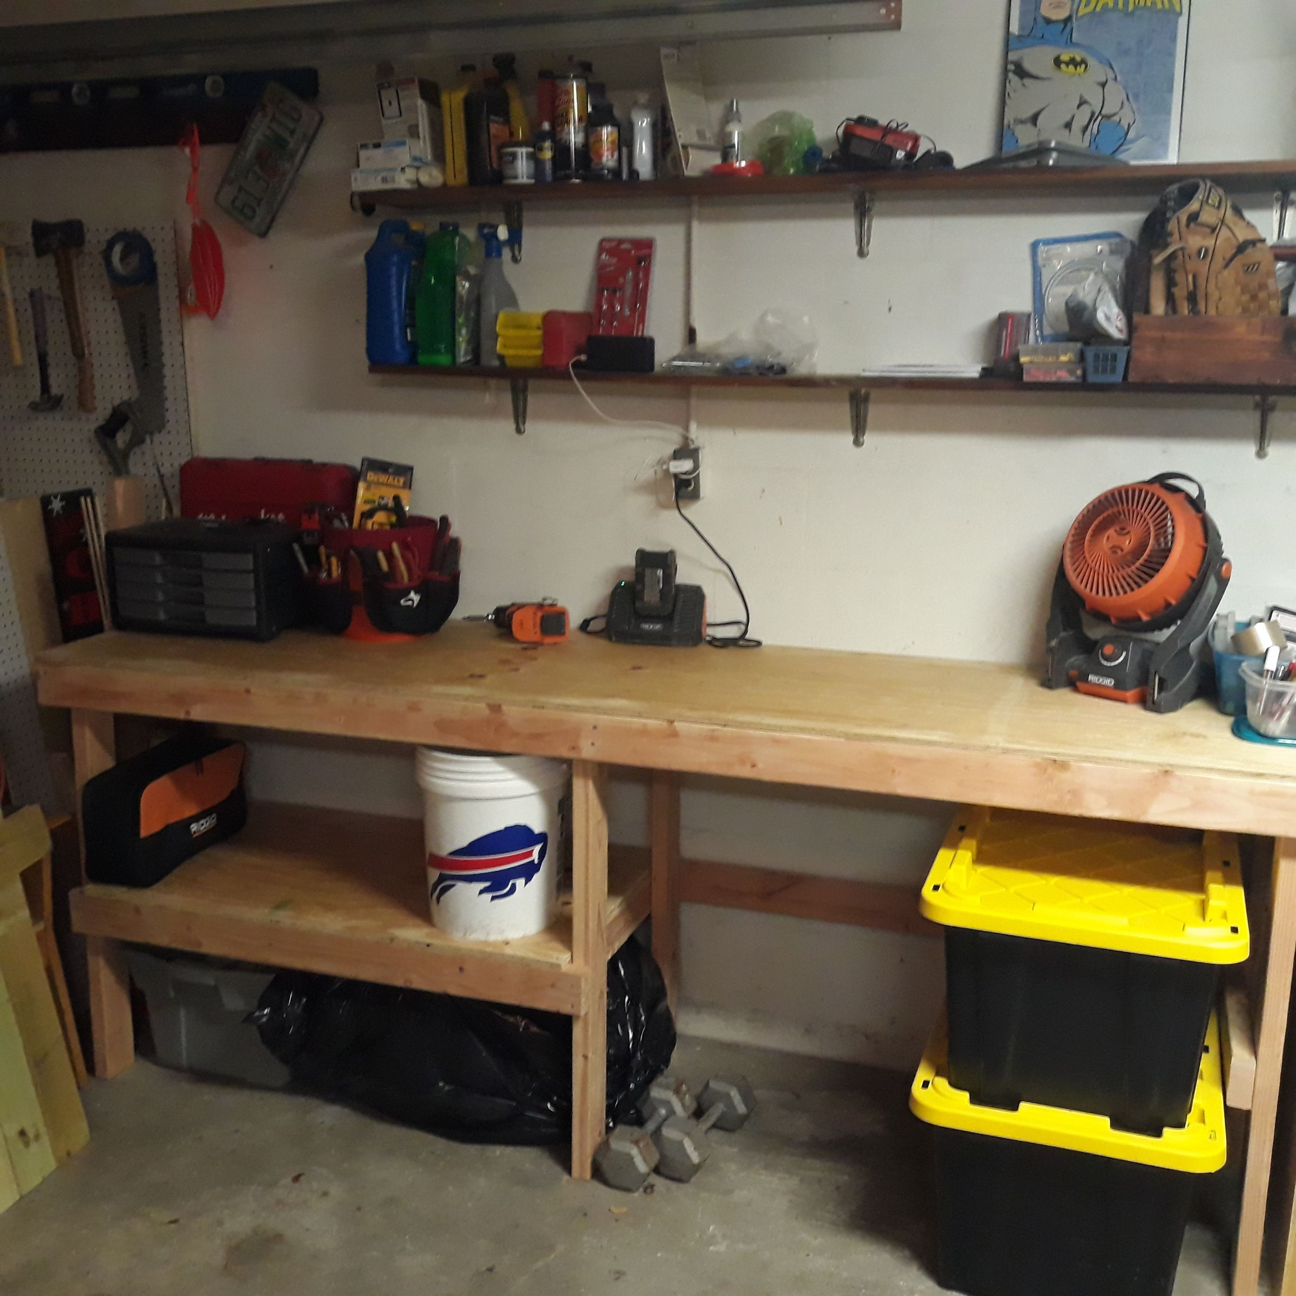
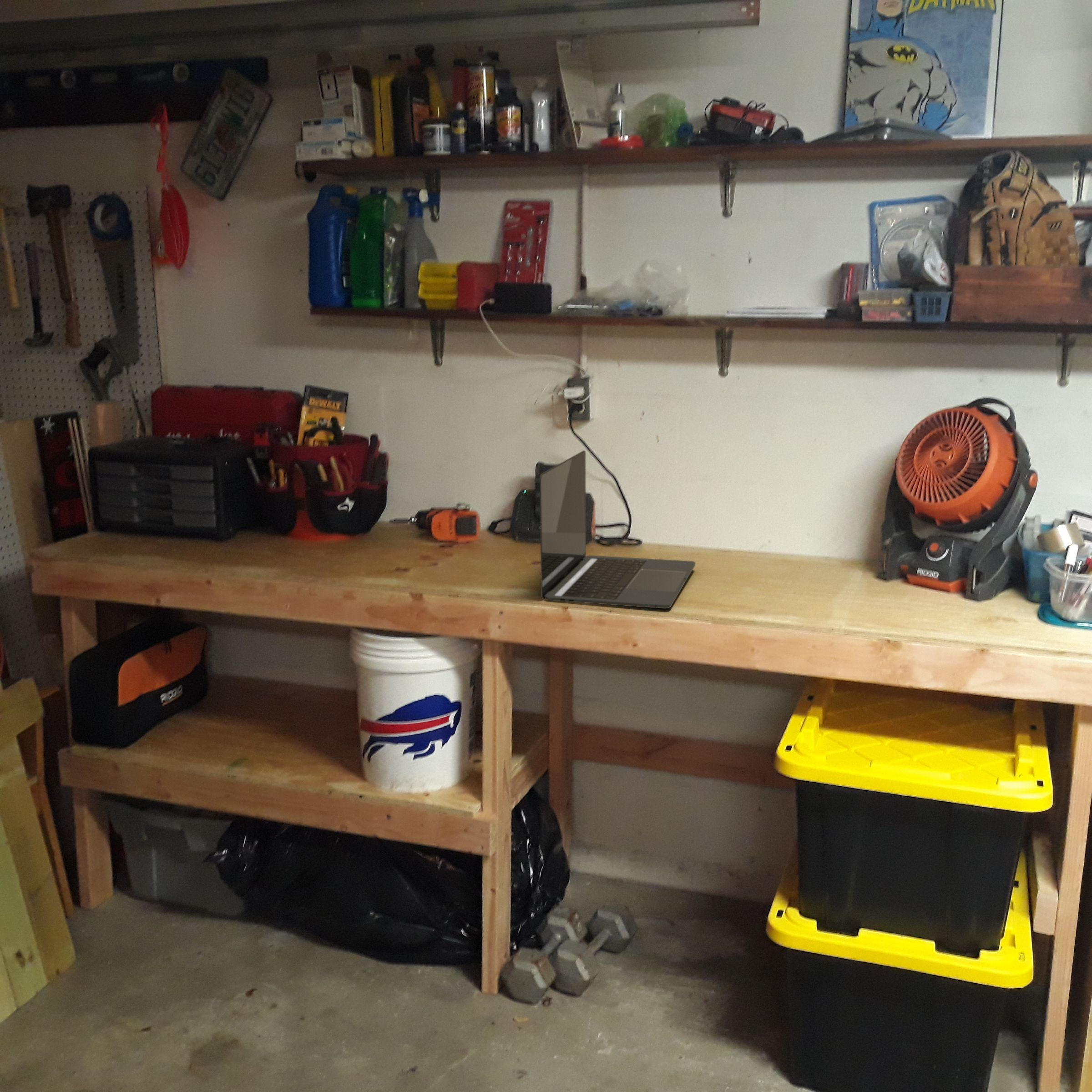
+ laptop [539,450,696,609]
